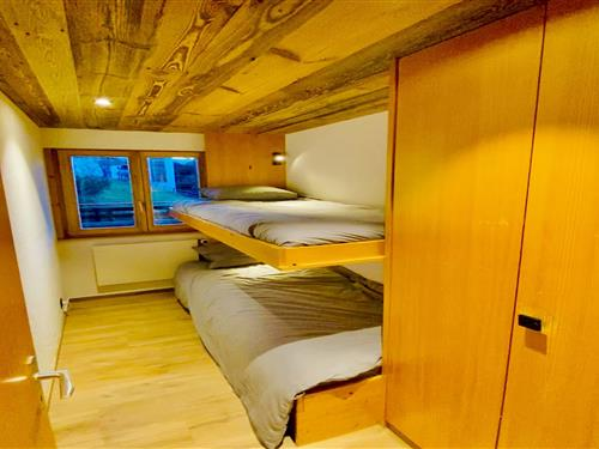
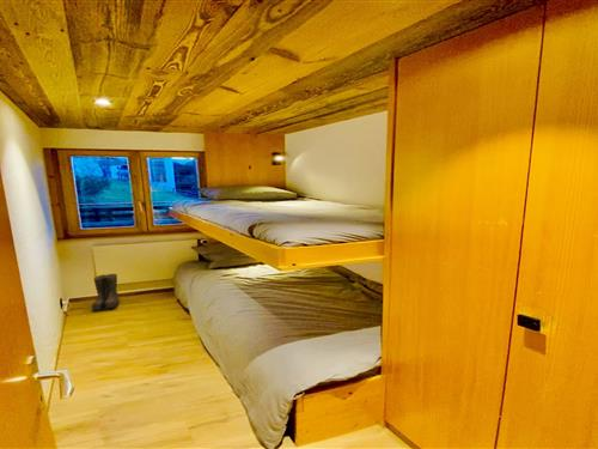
+ boots [91,273,121,313]
